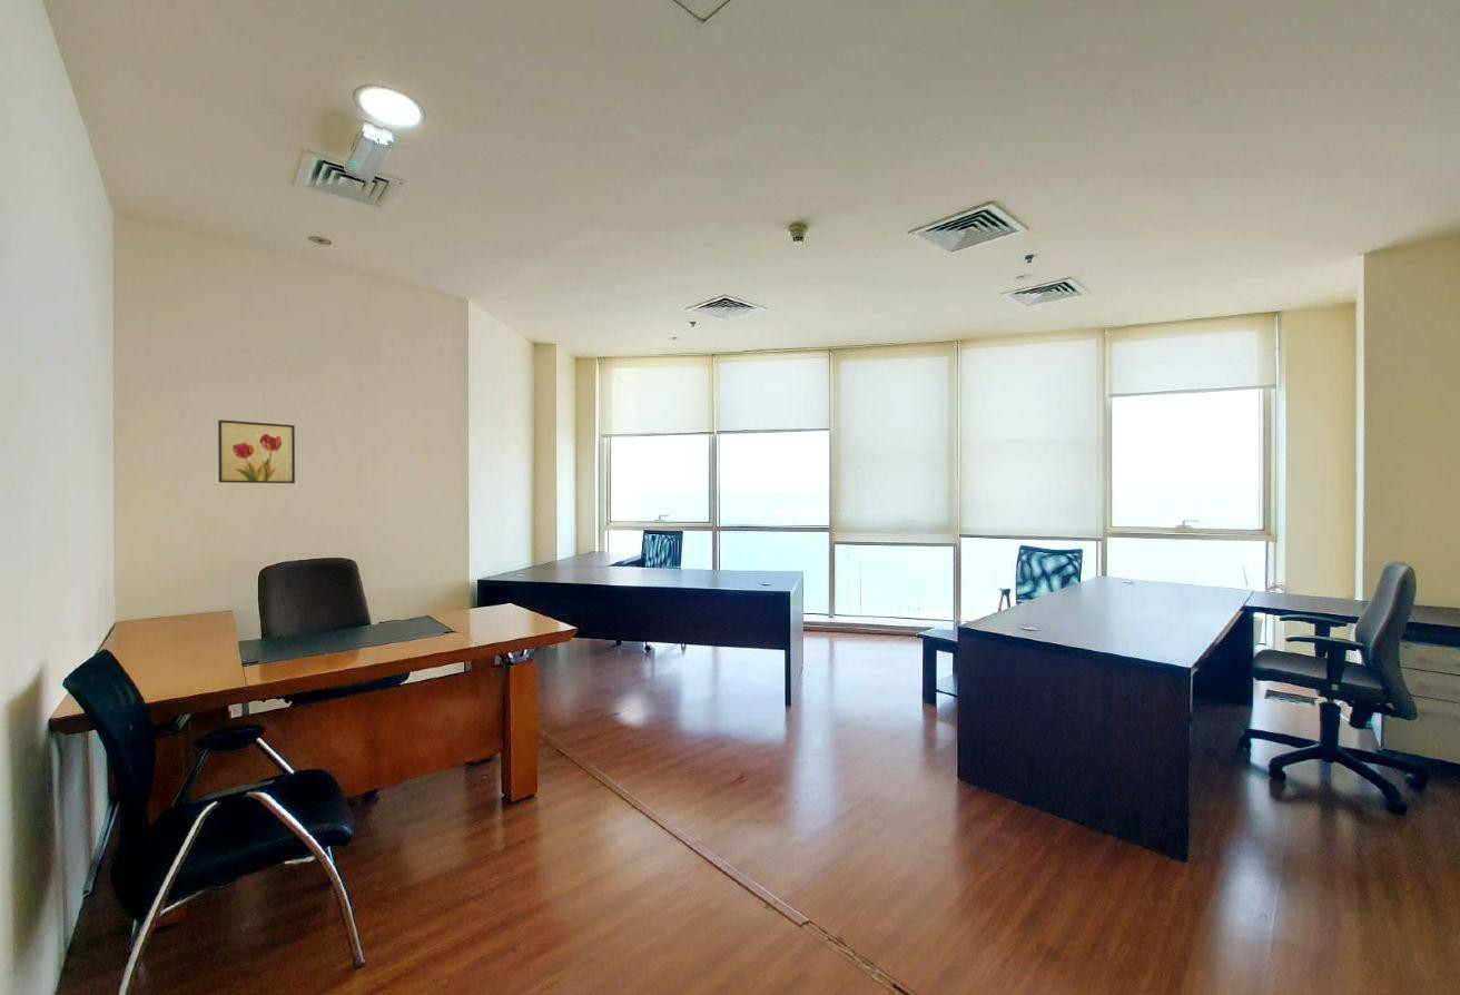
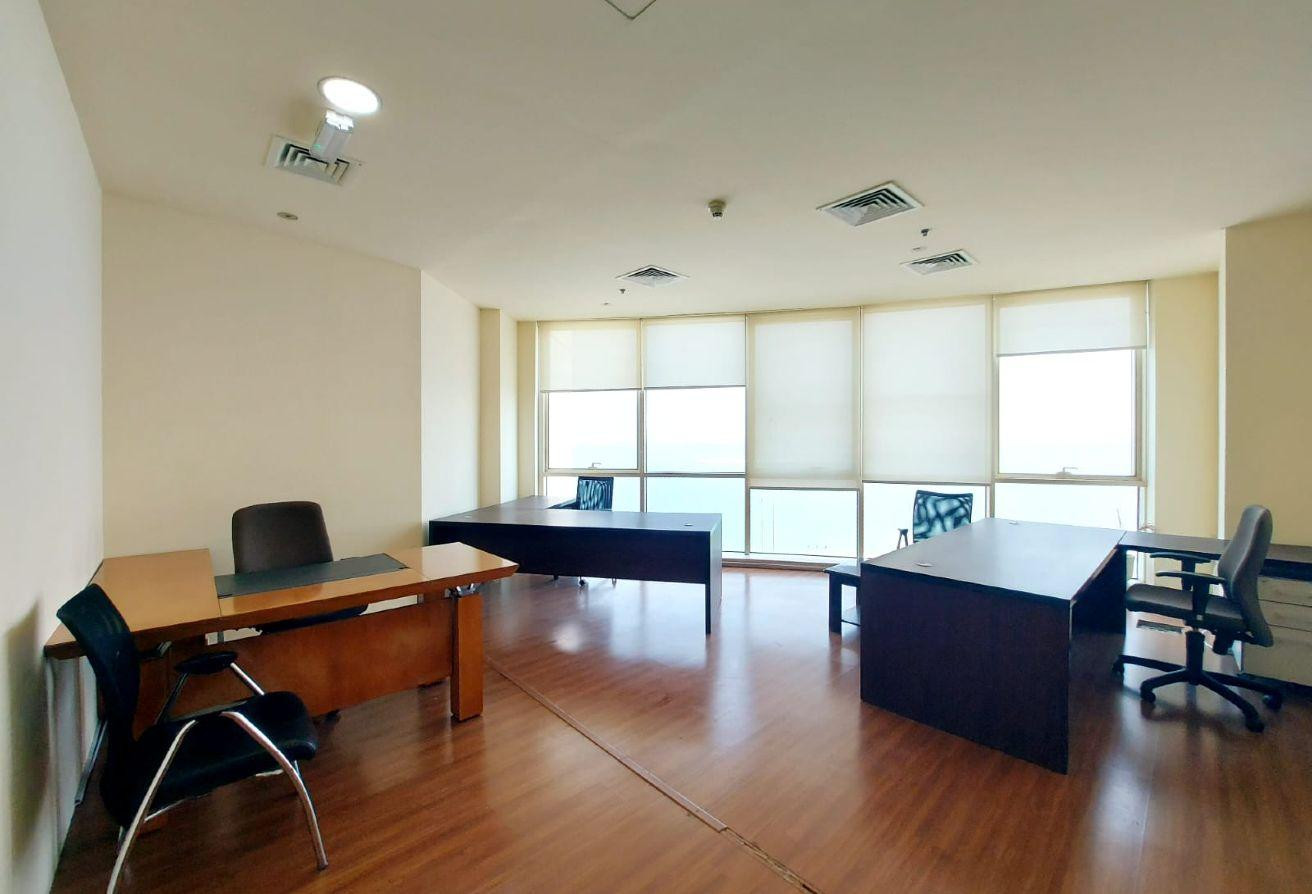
- wall art [217,418,296,484]
